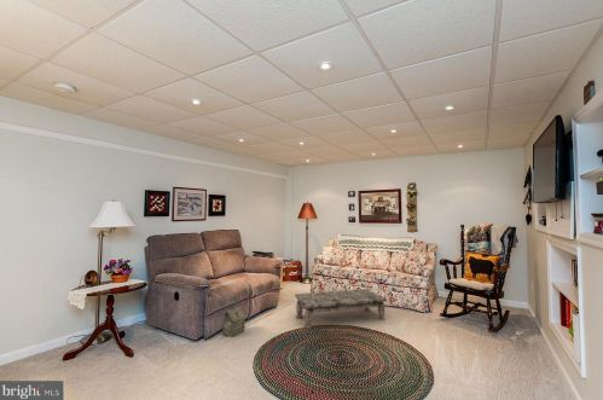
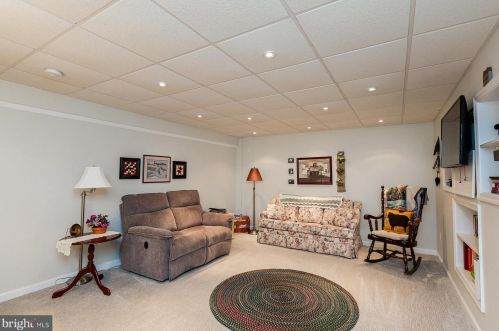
- coffee table [294,288,388,330]
- bag [221,306,247,338]
